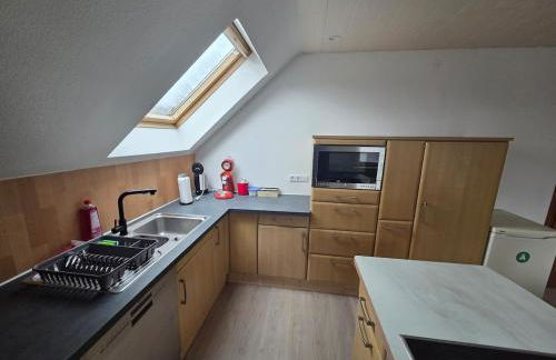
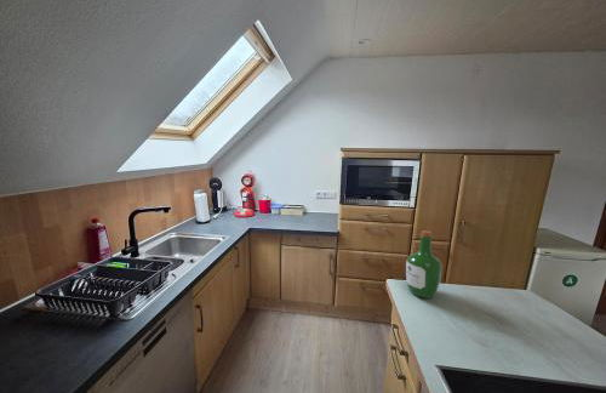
+ wine bottle [405,229,444,300]
